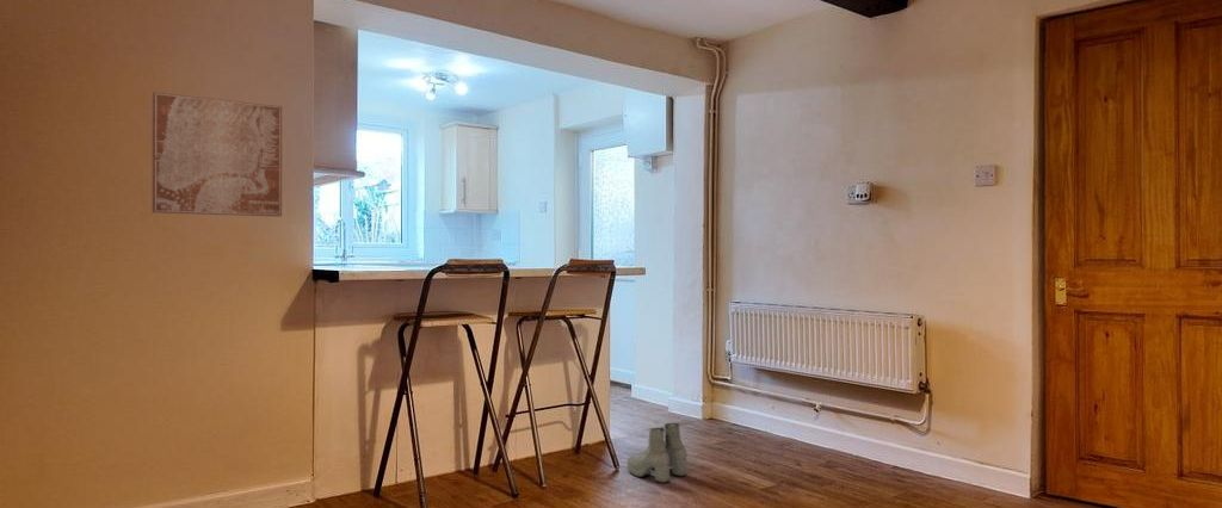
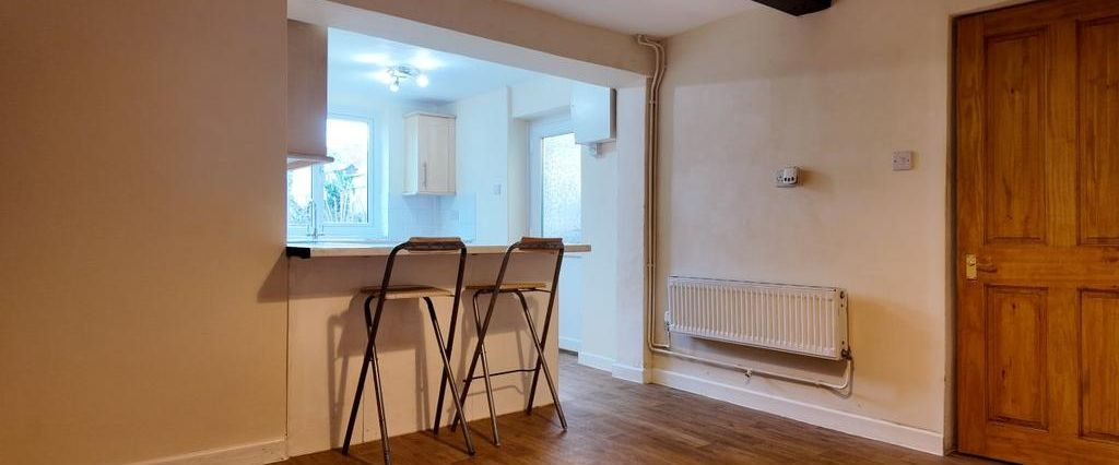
- boots [625,422,687,484]
- wall art [150,91,283,218]
